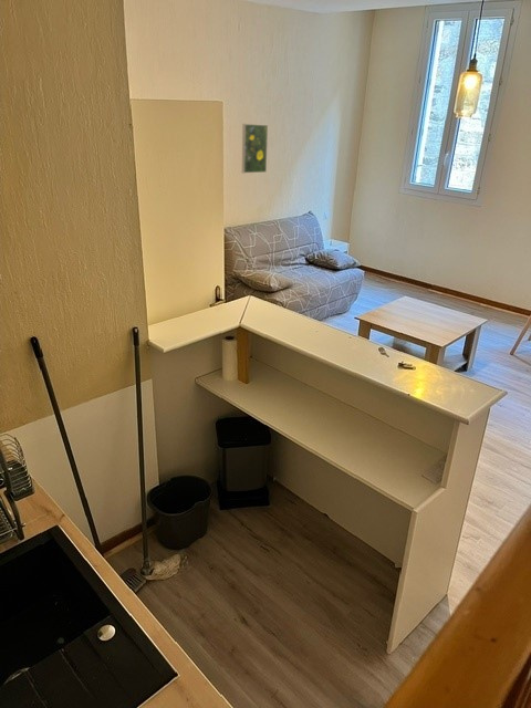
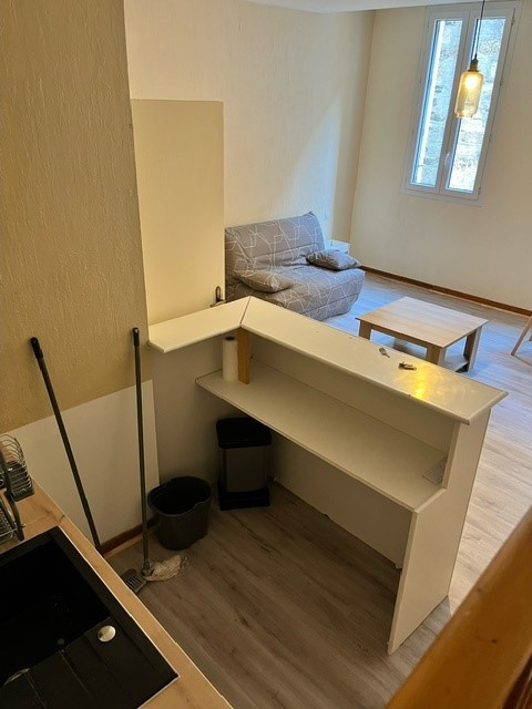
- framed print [241,123,269,174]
